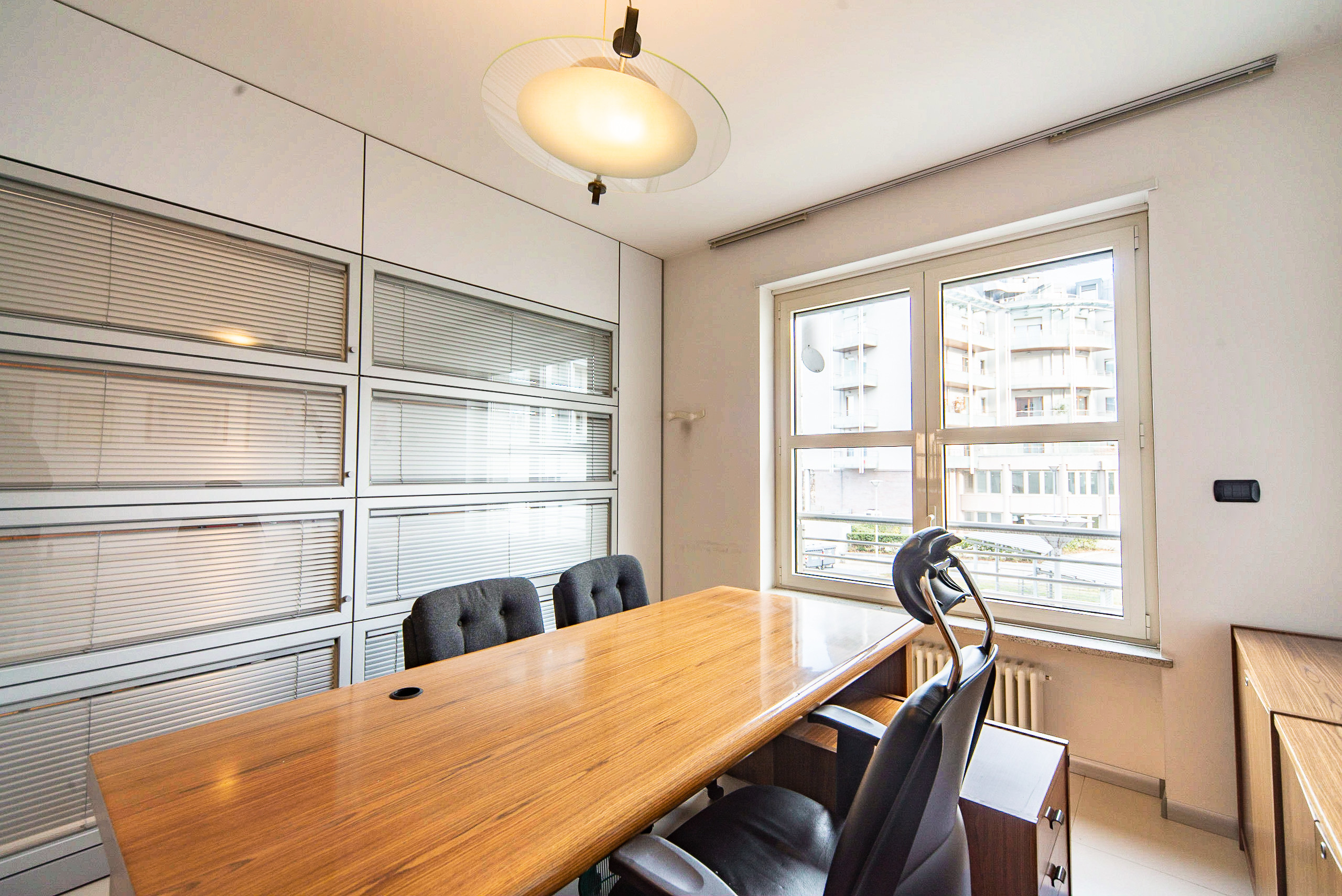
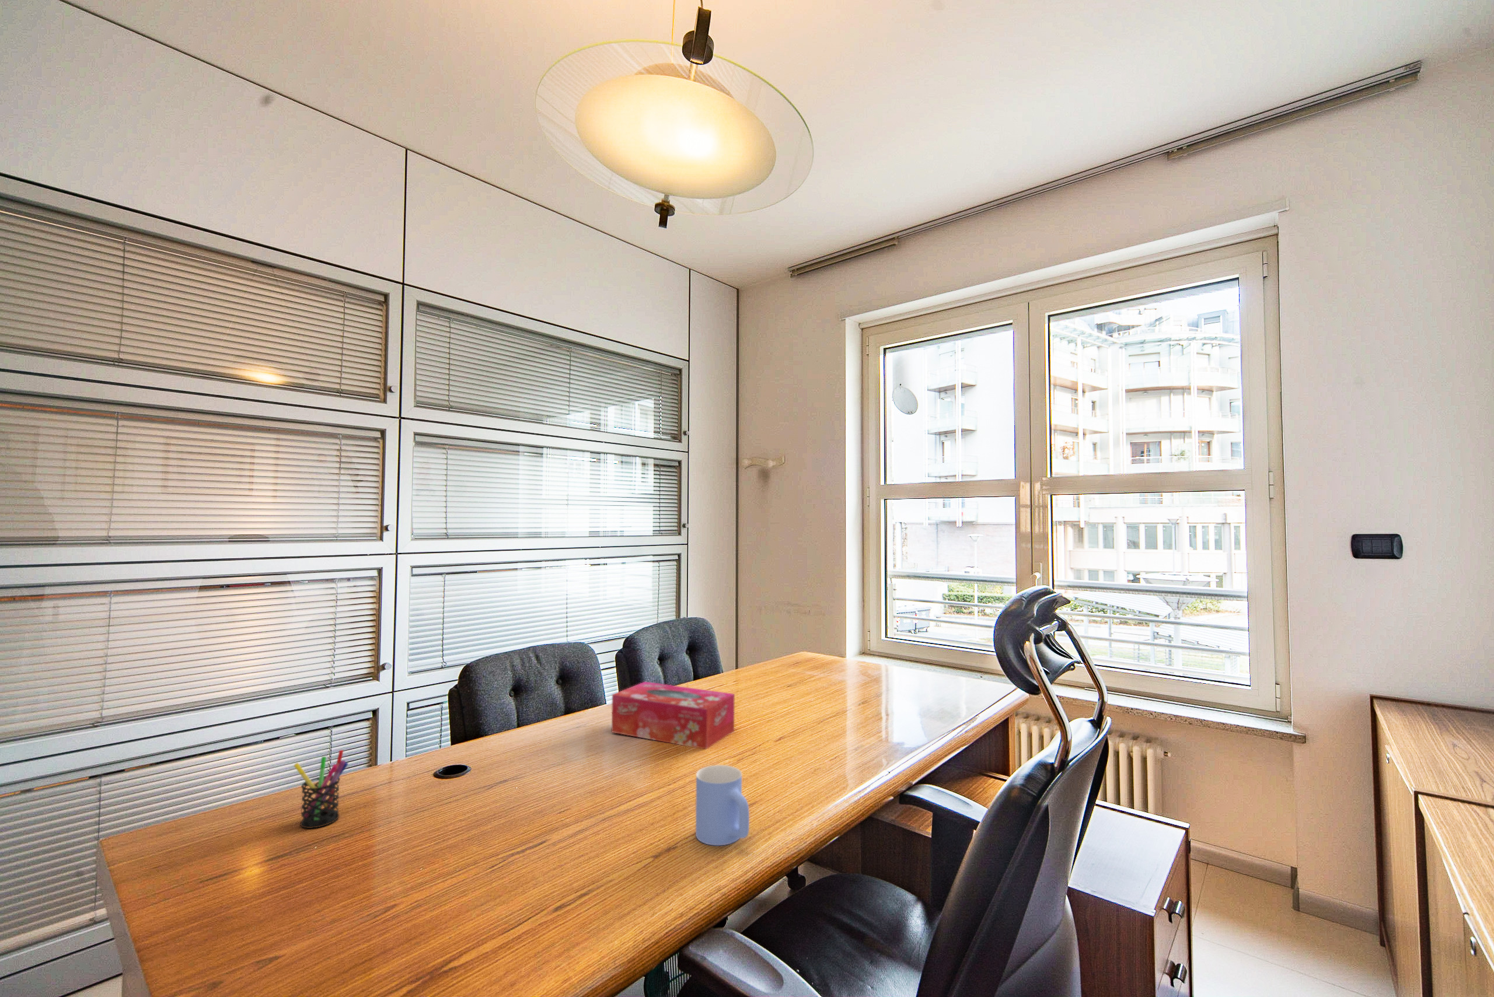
+ tissue box [611,681,736,750]
+ mug [695,764,750,846]
+ pen holder [294,750,348,829]
